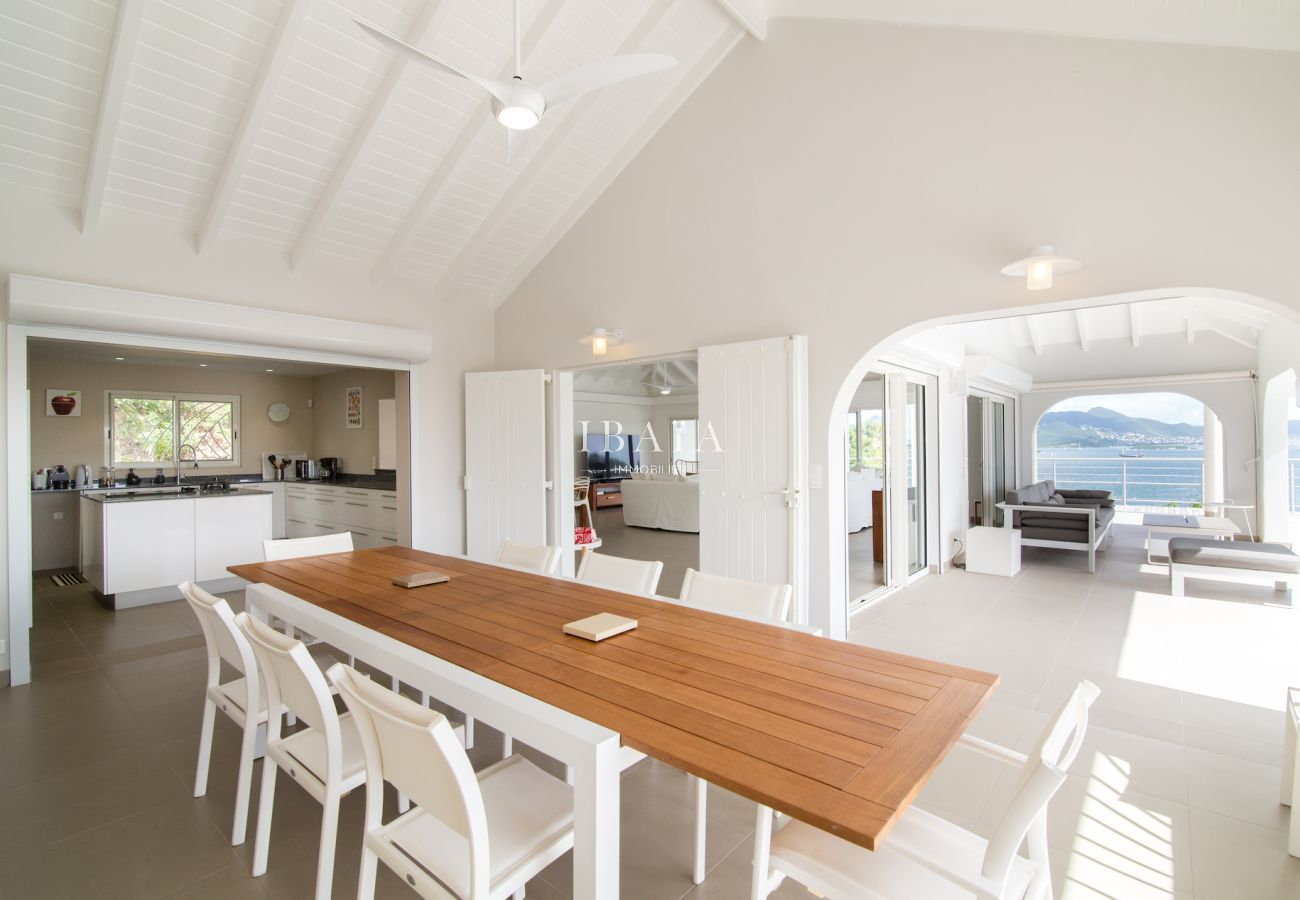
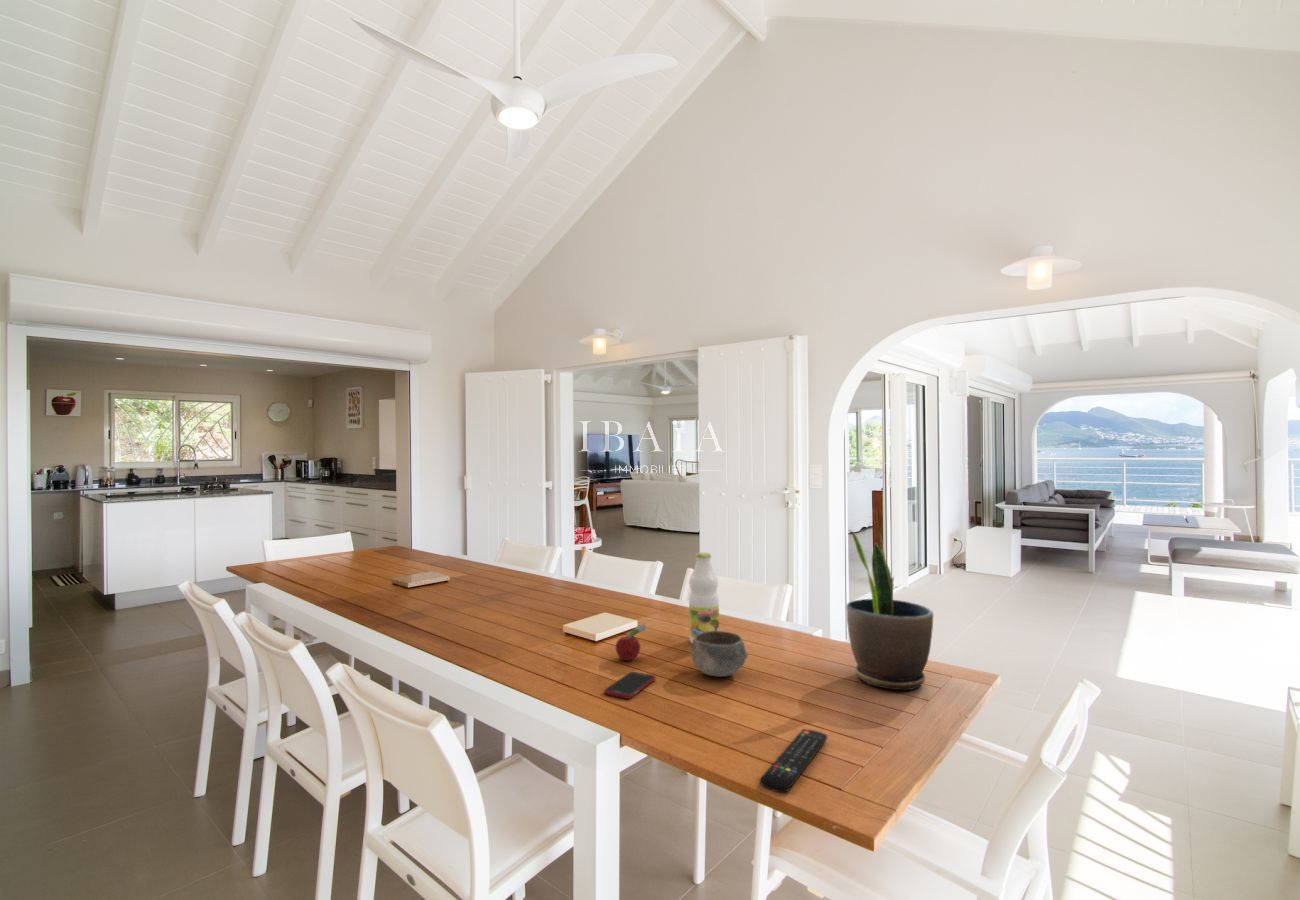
+ bowl [690,630,749,678]
+ bottle [688,552,720,644]
+ remote control [759,728,828,793]
+ cell phone [603,671,656,700]
+ potted plant [845,528,935,691]
+ fruit [615,622,647,662]
